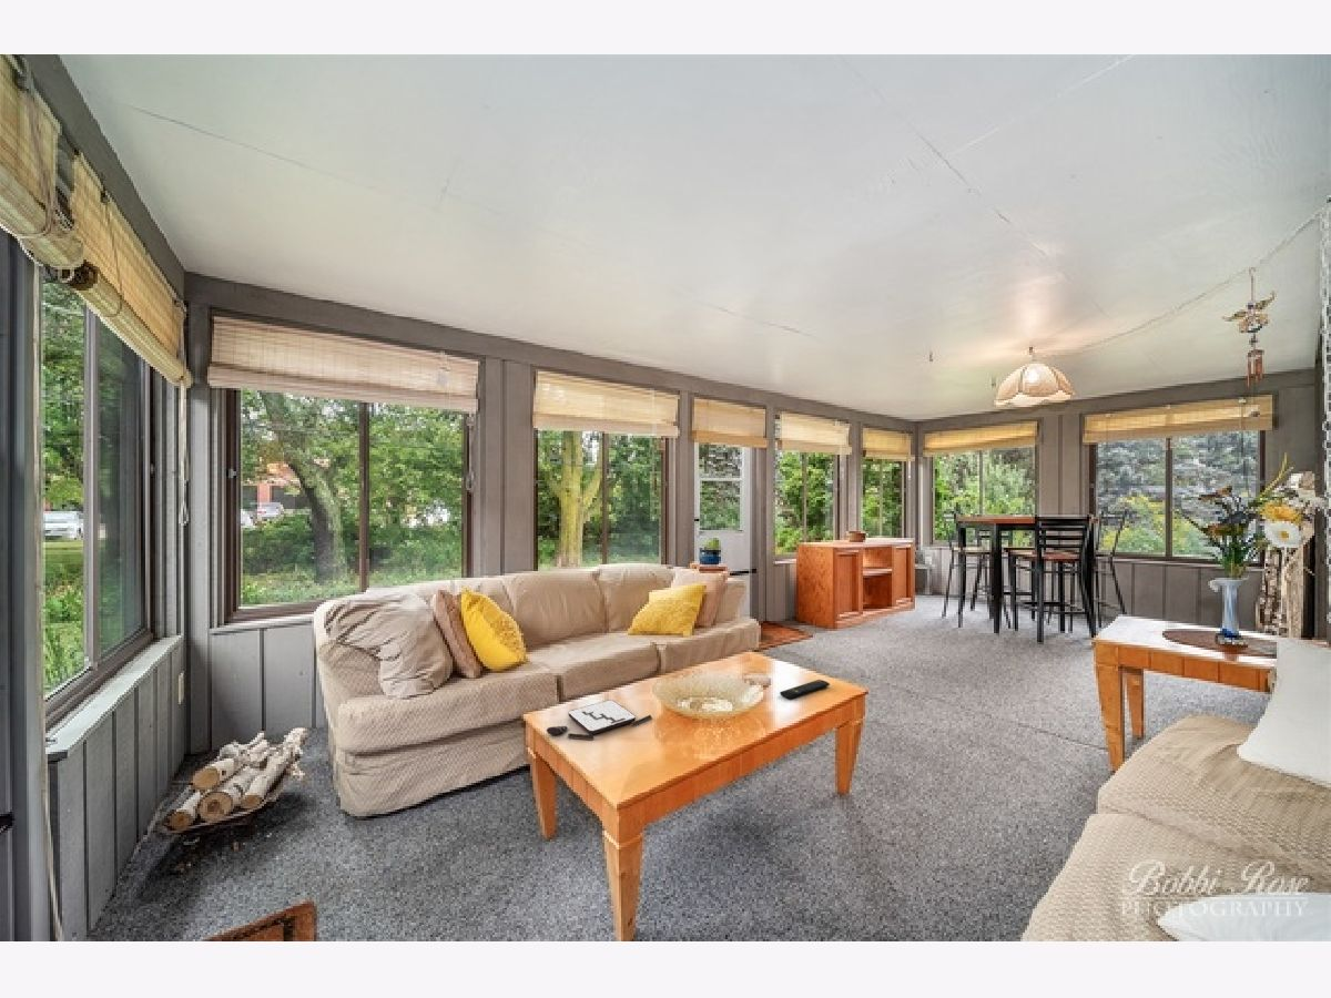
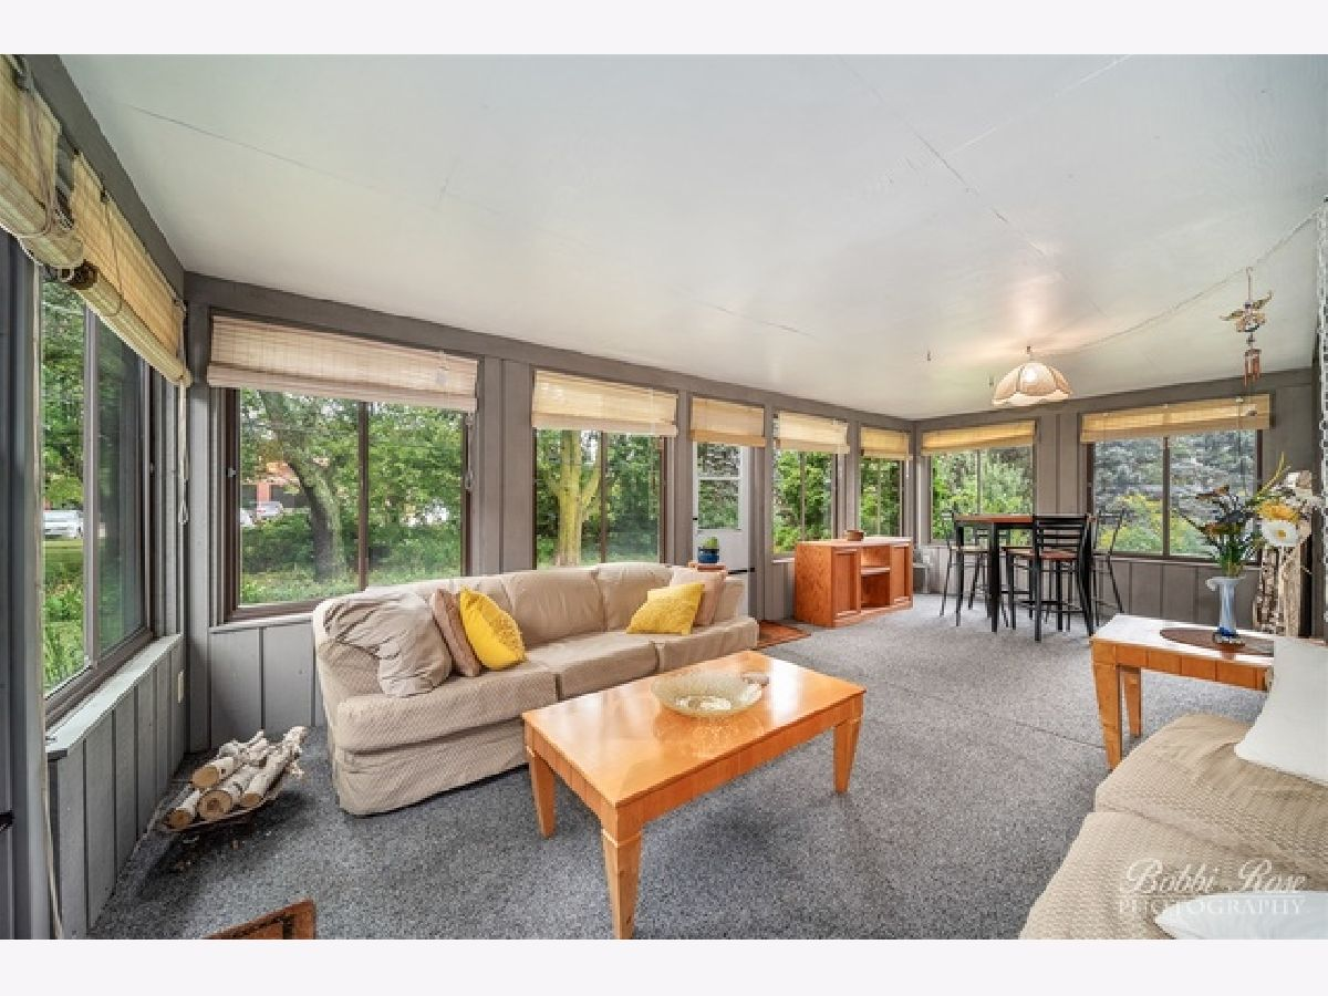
- remote control [779,679,831,700]
- board game [546,699,653,741]
